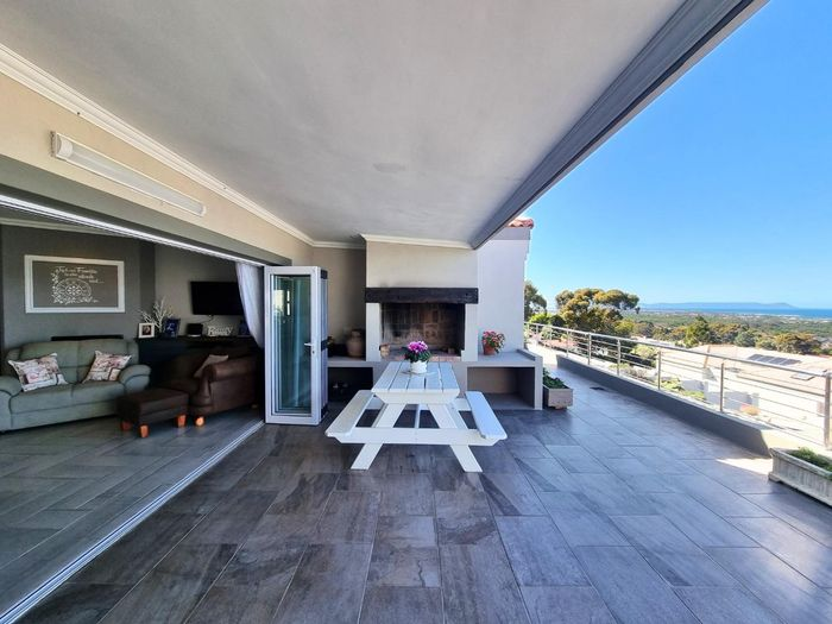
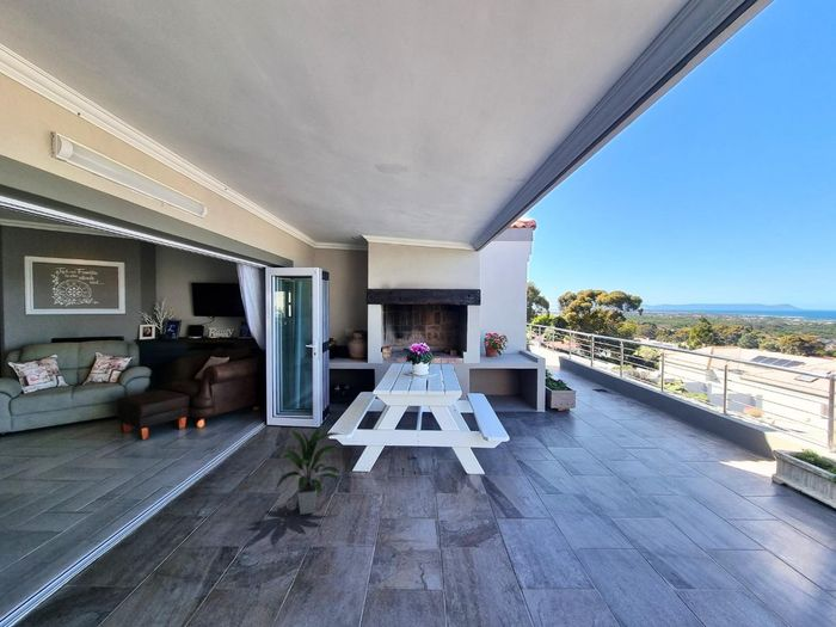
+ indoor plant [273,424,342,516]
